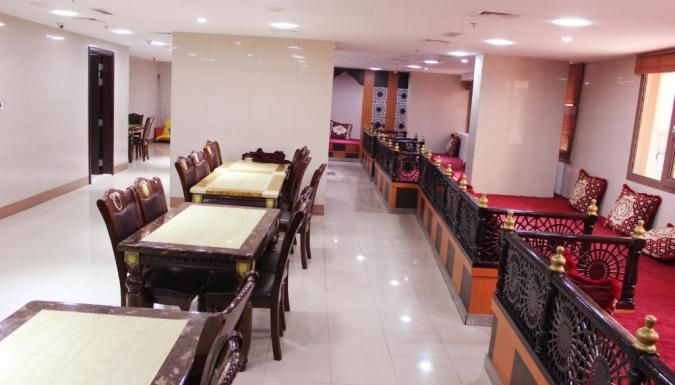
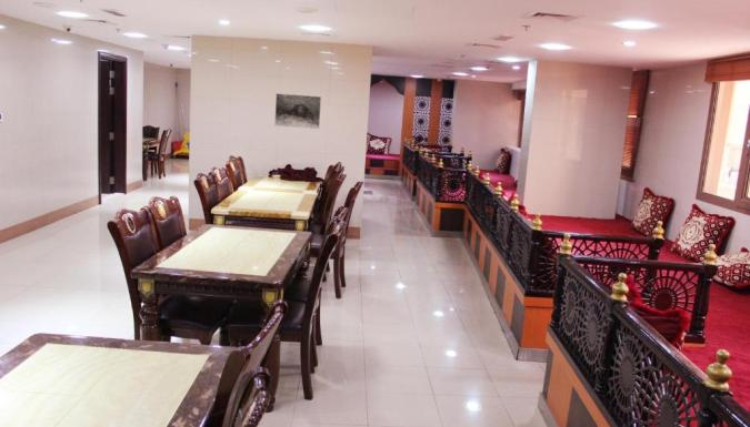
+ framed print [273,92,322,130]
